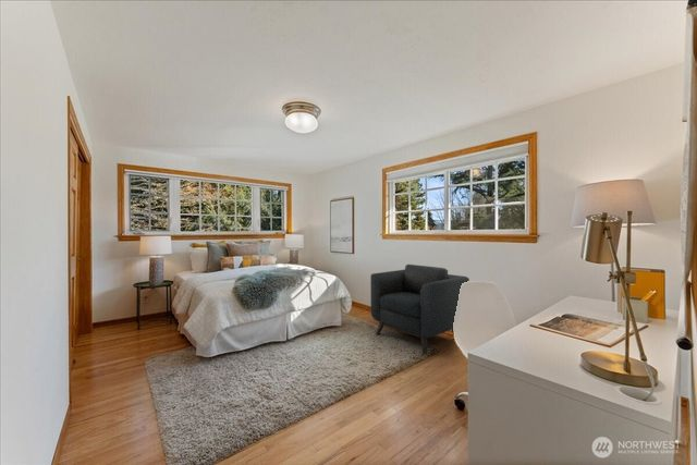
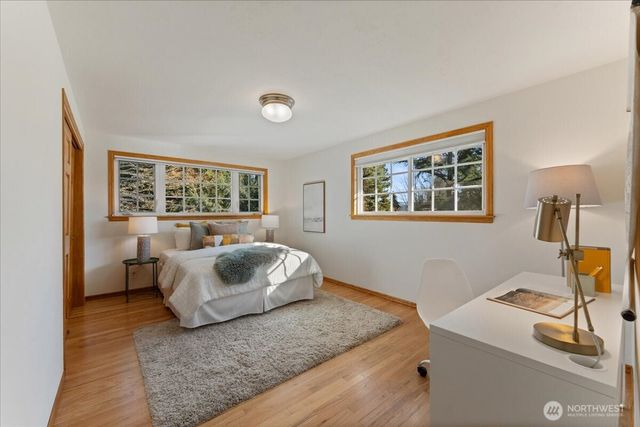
- armchair [369,264,470,355]
